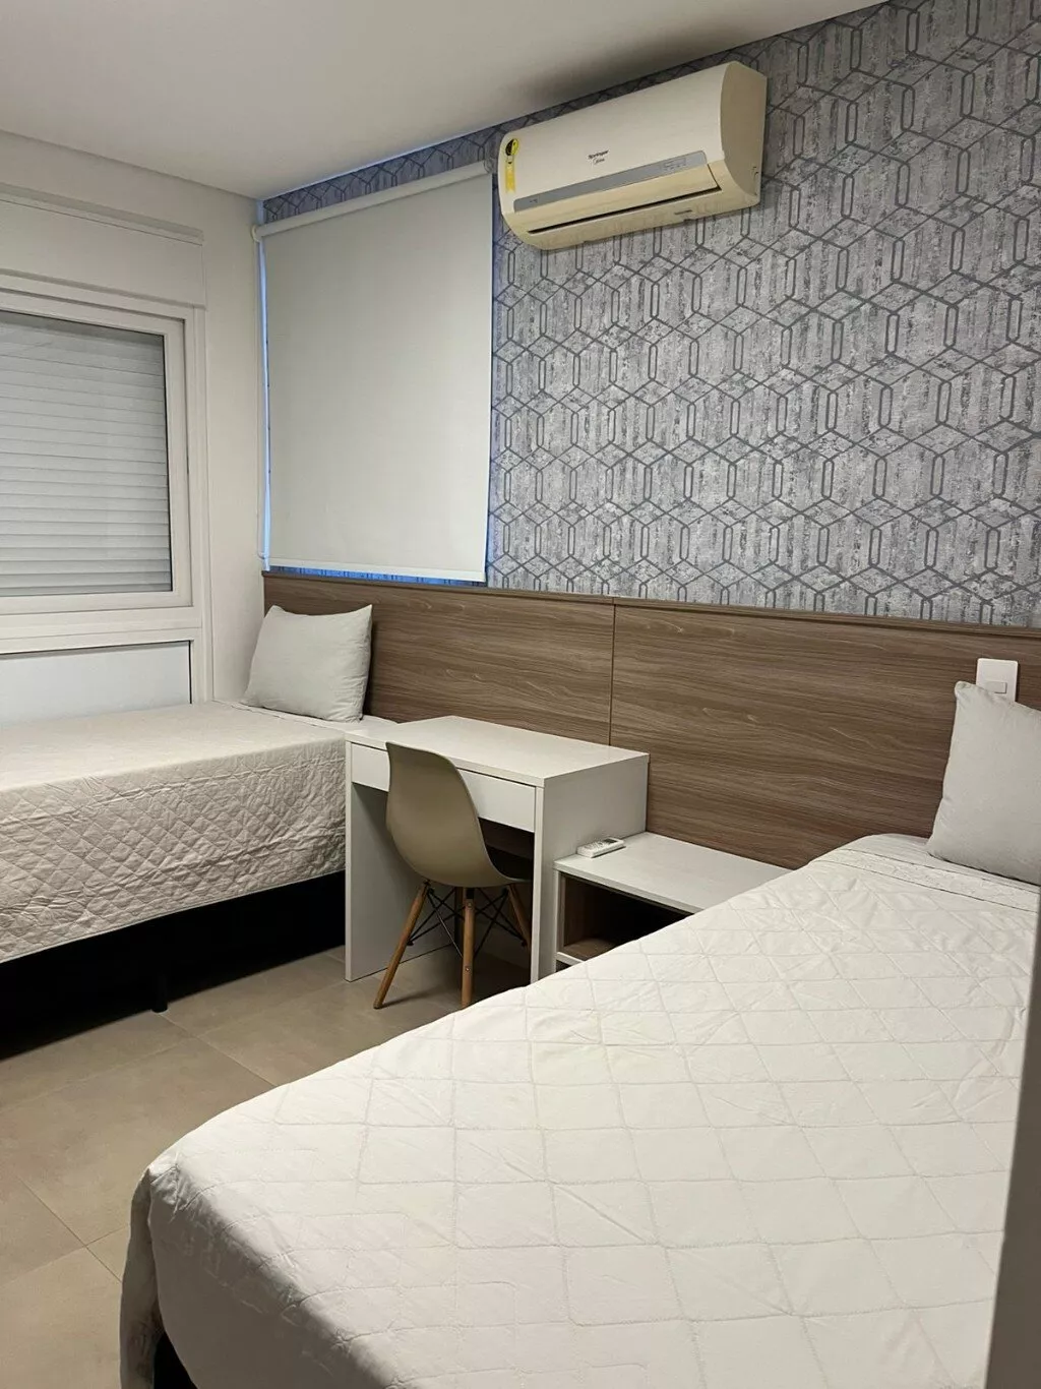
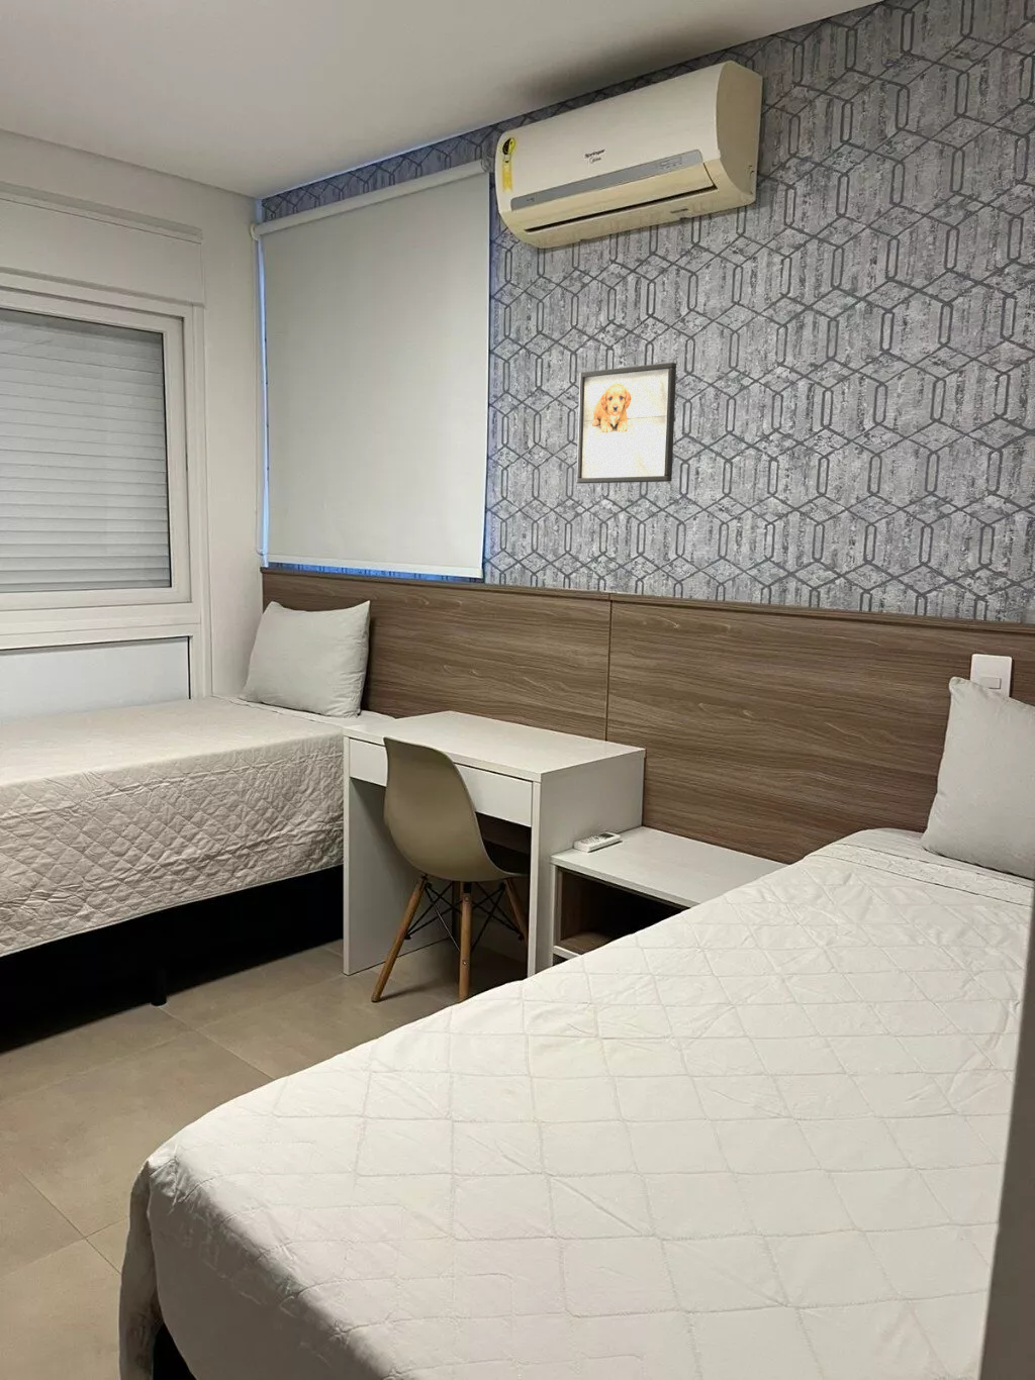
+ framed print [576,362,677,485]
